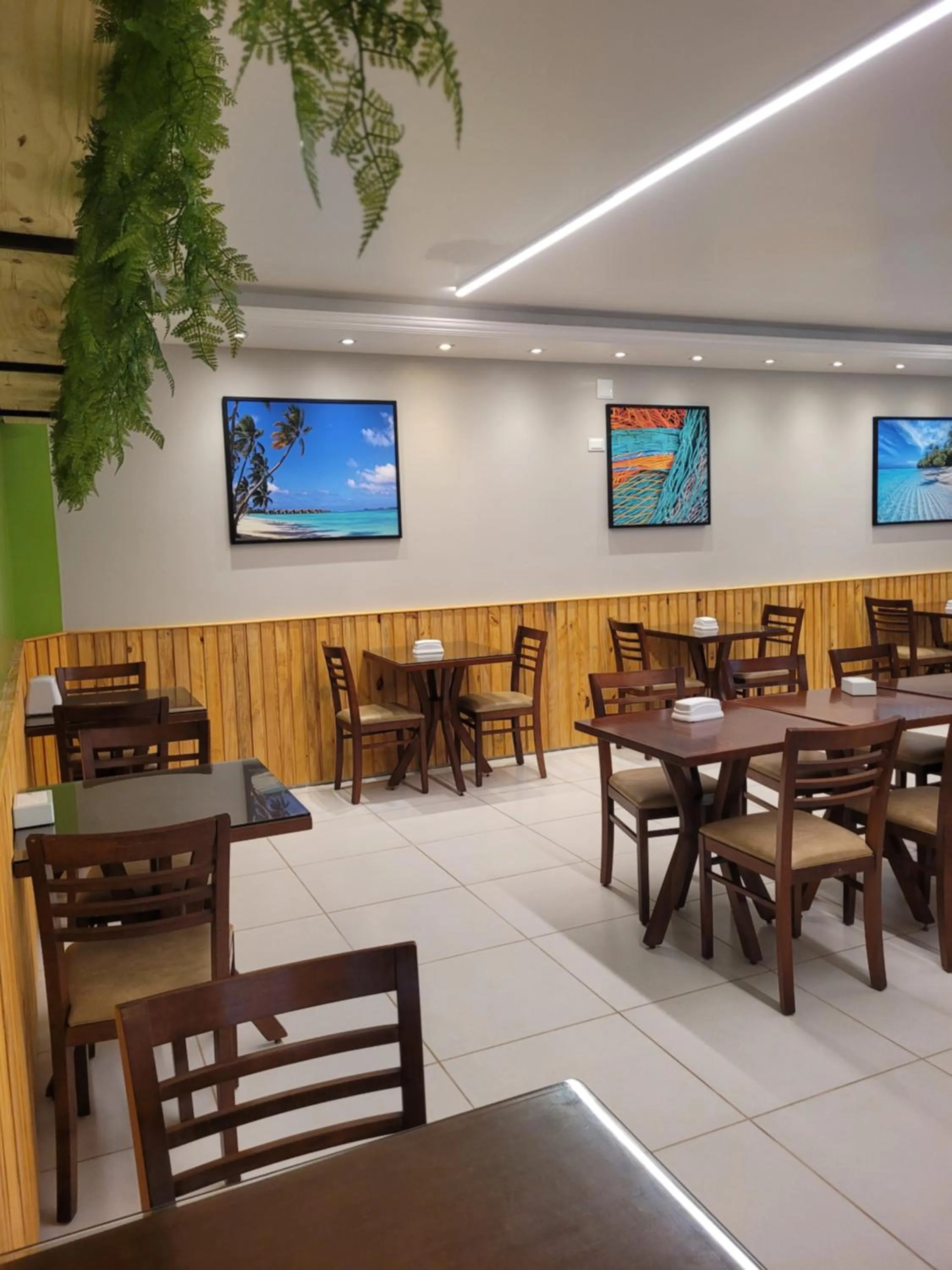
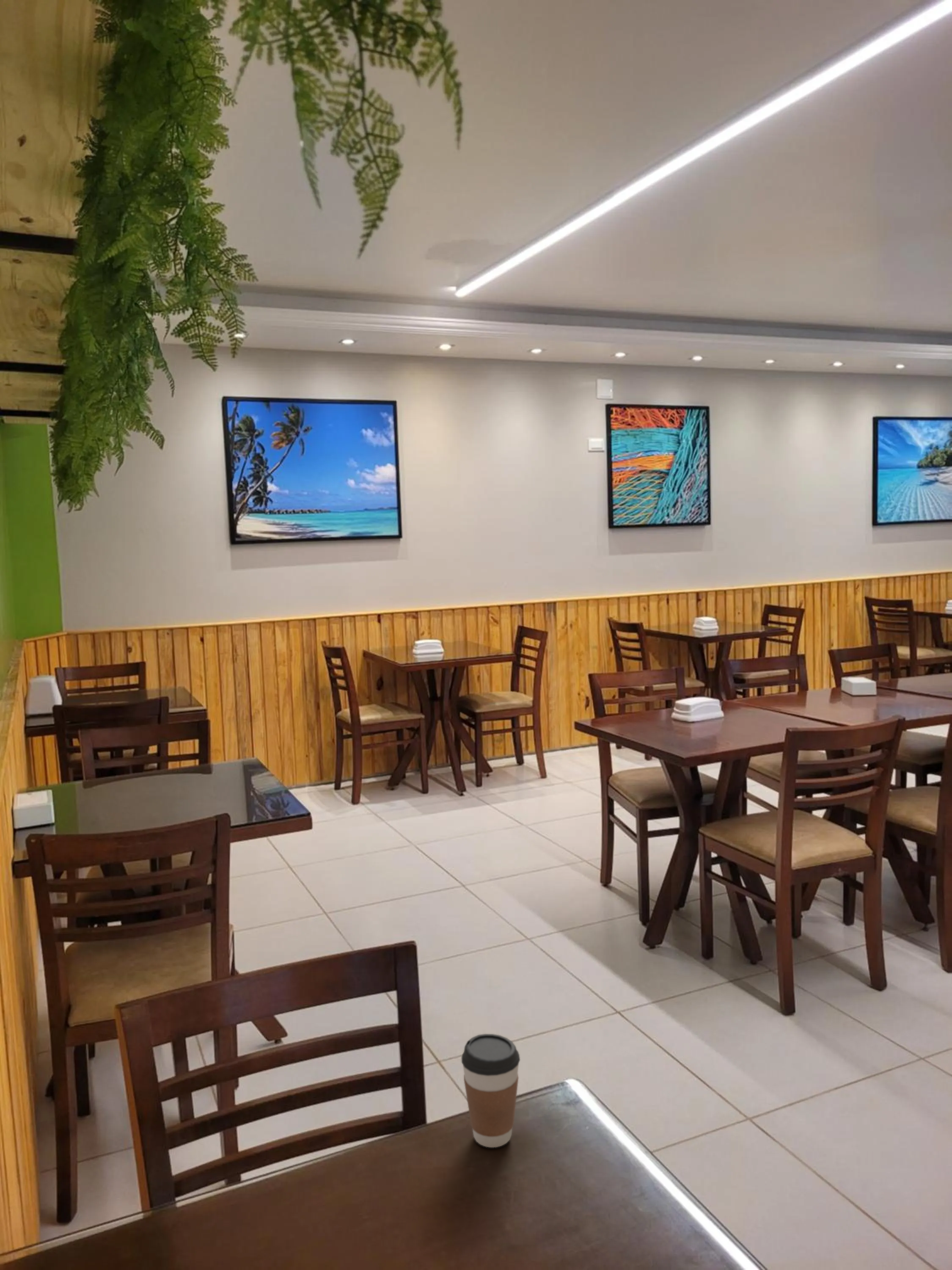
+ coffee cup [461,1033,520,1148]
